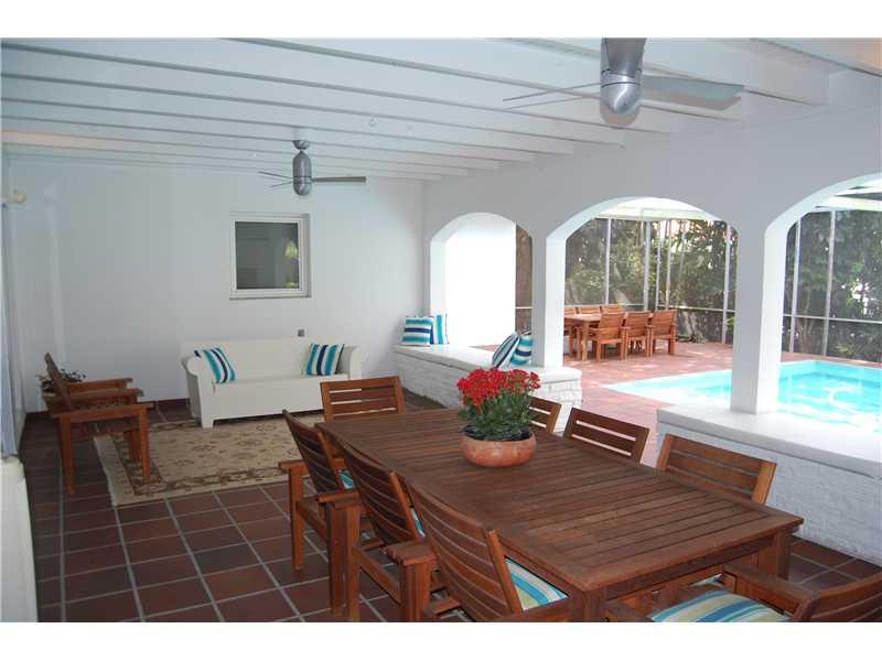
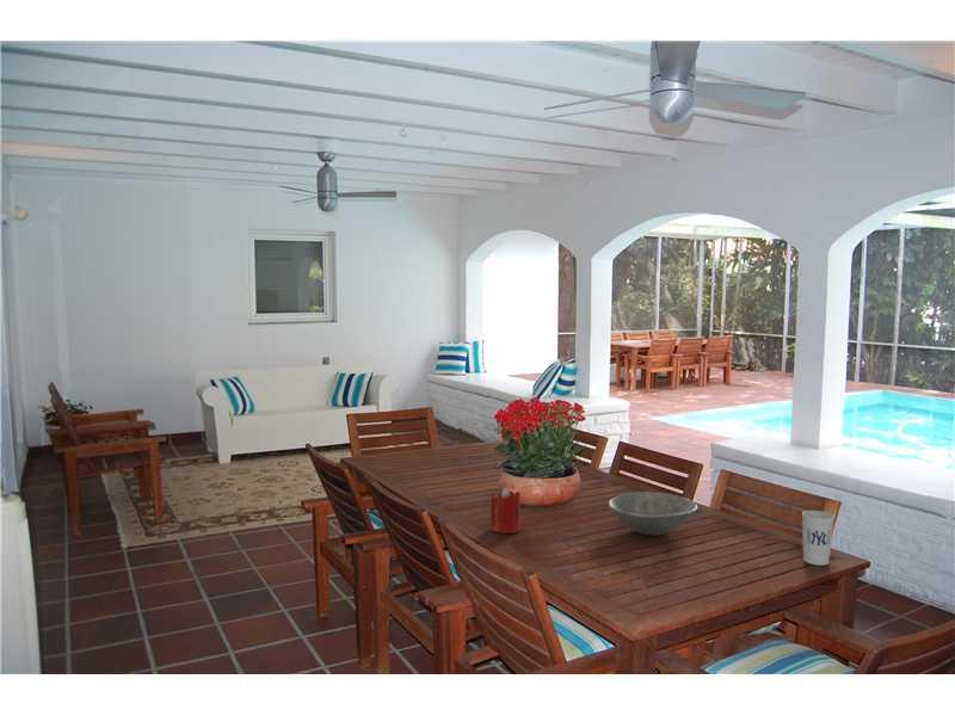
+ bowl [606,490,698,537]
+ candle [489,486,522,535]
+ cup [801,510,836,567]
